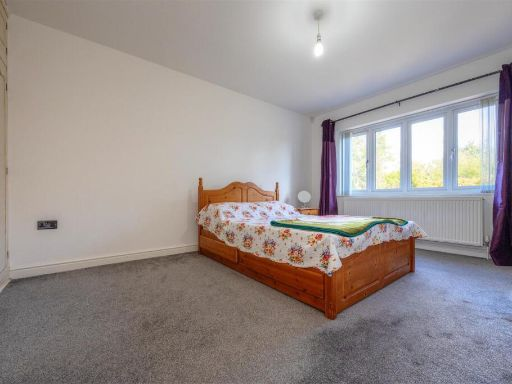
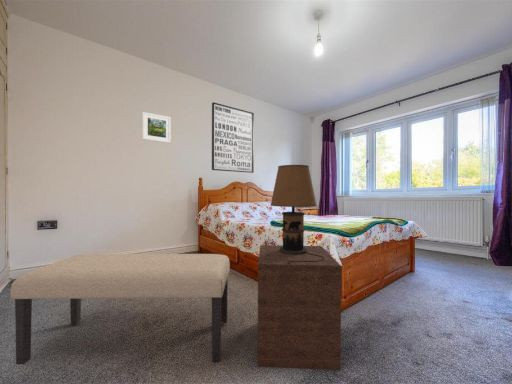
+ table lamp [270,164,324,264]
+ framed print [141,111,172,144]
+ wall art [211,101,255,174]
+ nightstand [257,244,343,371]
+ bench [9,253,231,365]
